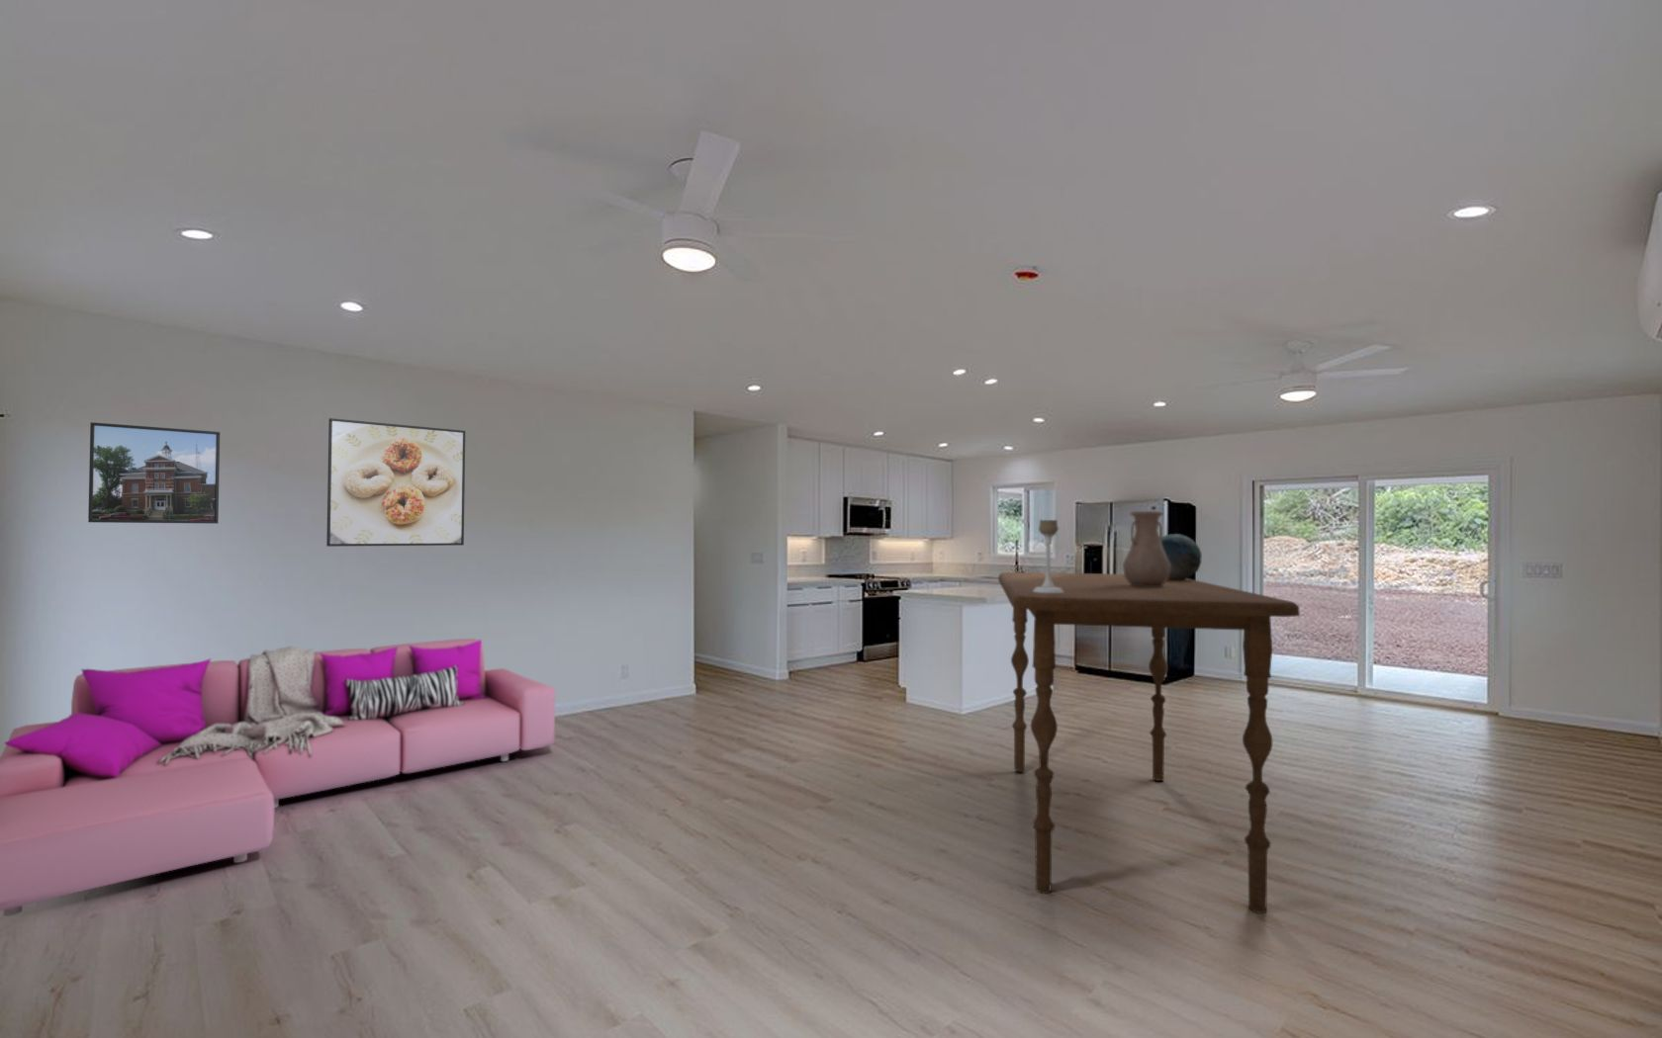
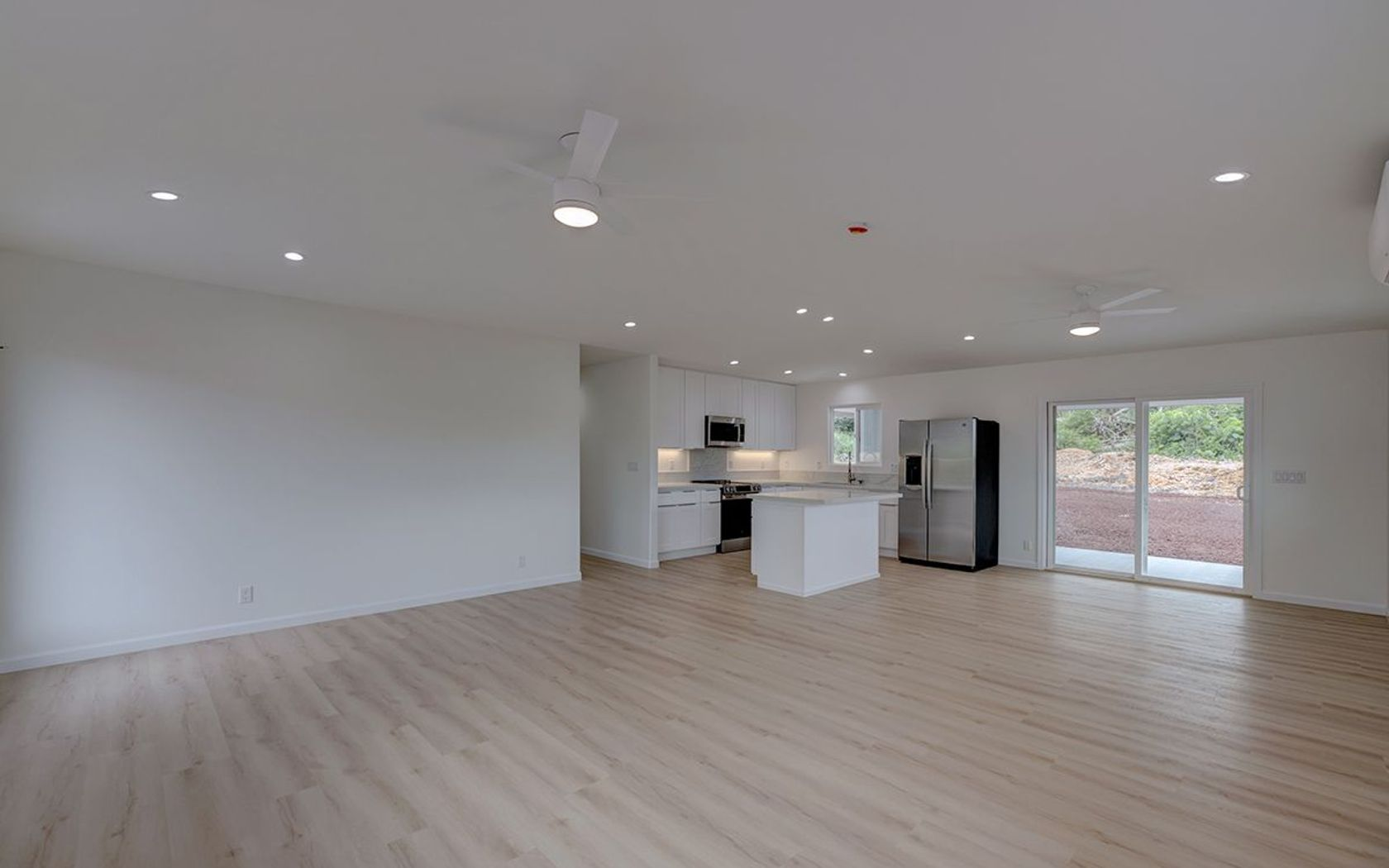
- candle holder [1033,519,1064,593]
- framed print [87,421,220,525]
- decorative bowl [1162,533,1203,580]
- sofa [0,637,556,917]
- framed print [325,417,465,548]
- dining table [997,572,1301,915]
- vase [1122,511,1170,587]
